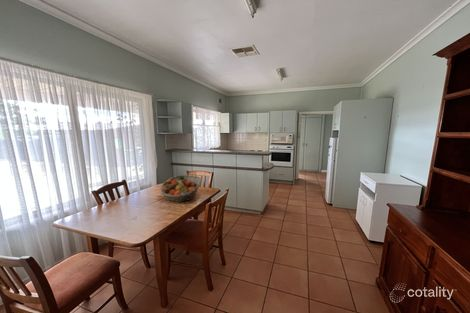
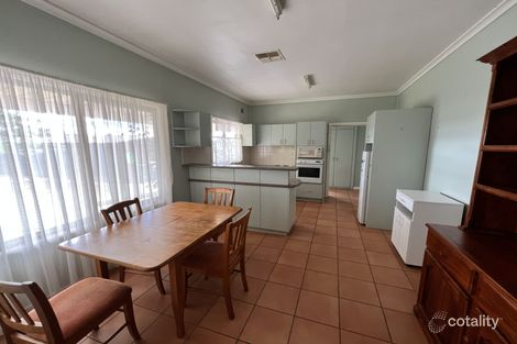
- fruit basket [159,174,202,203]
